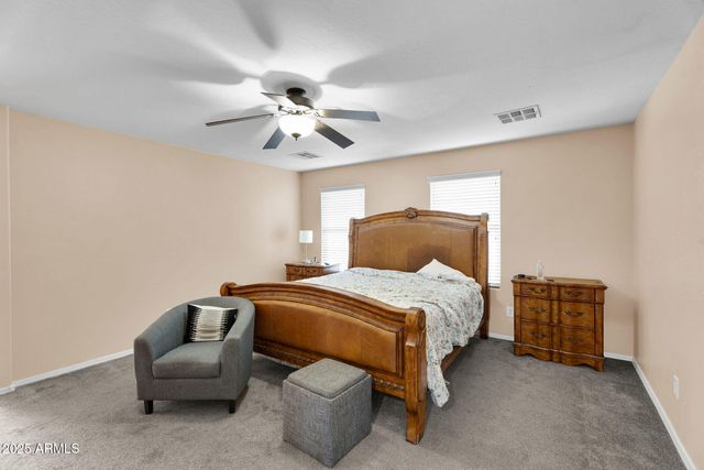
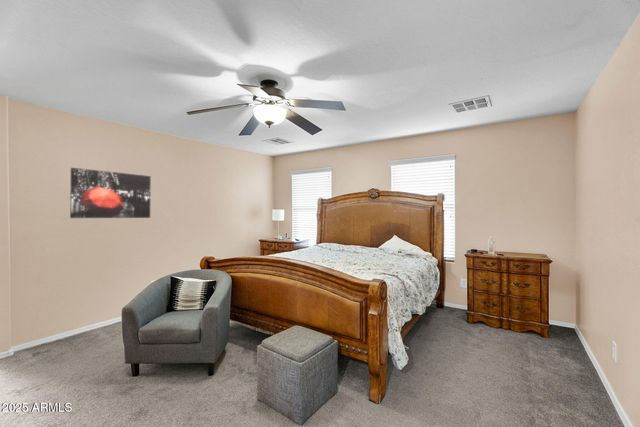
+ wall art [69,167,152,219]
